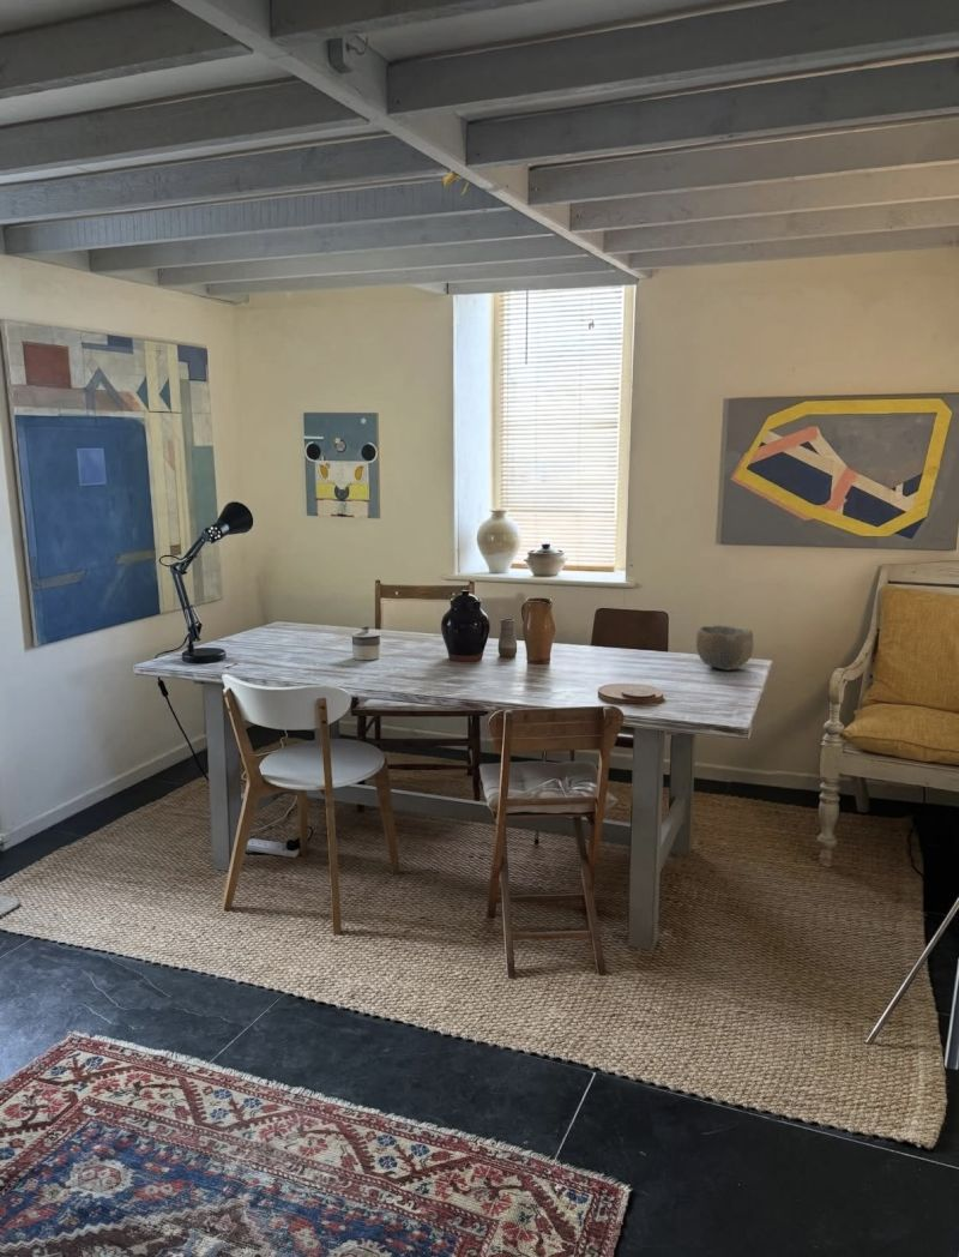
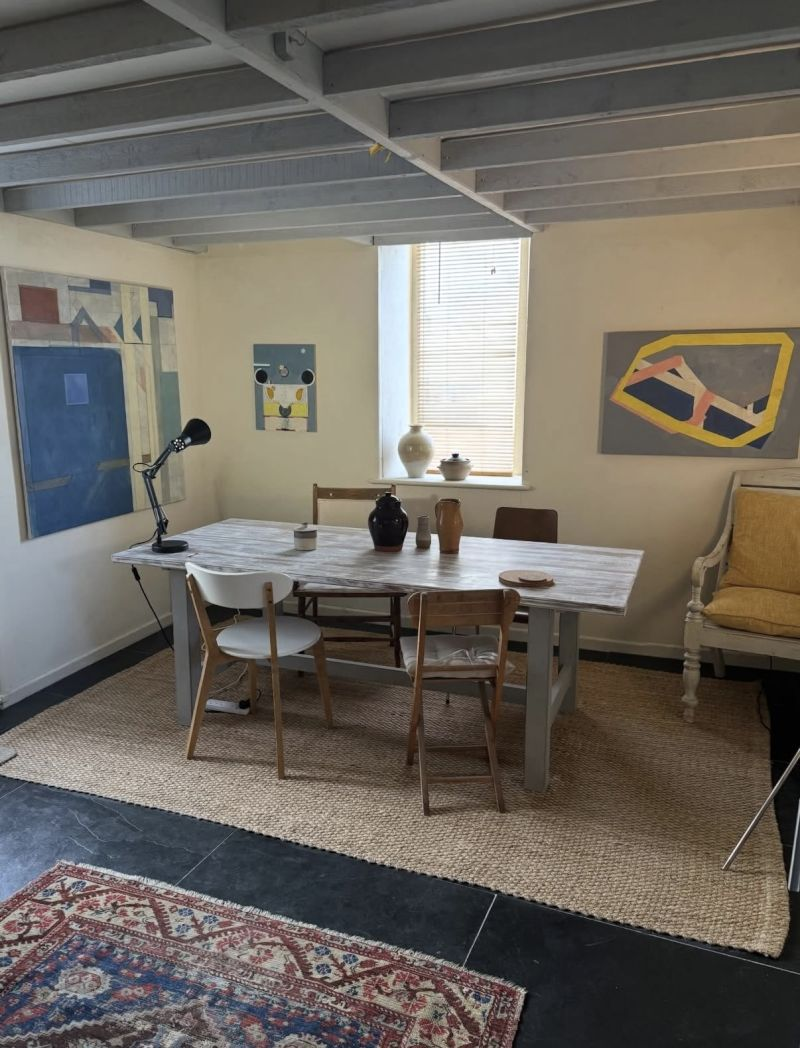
- bowl [695,624,754,672]
